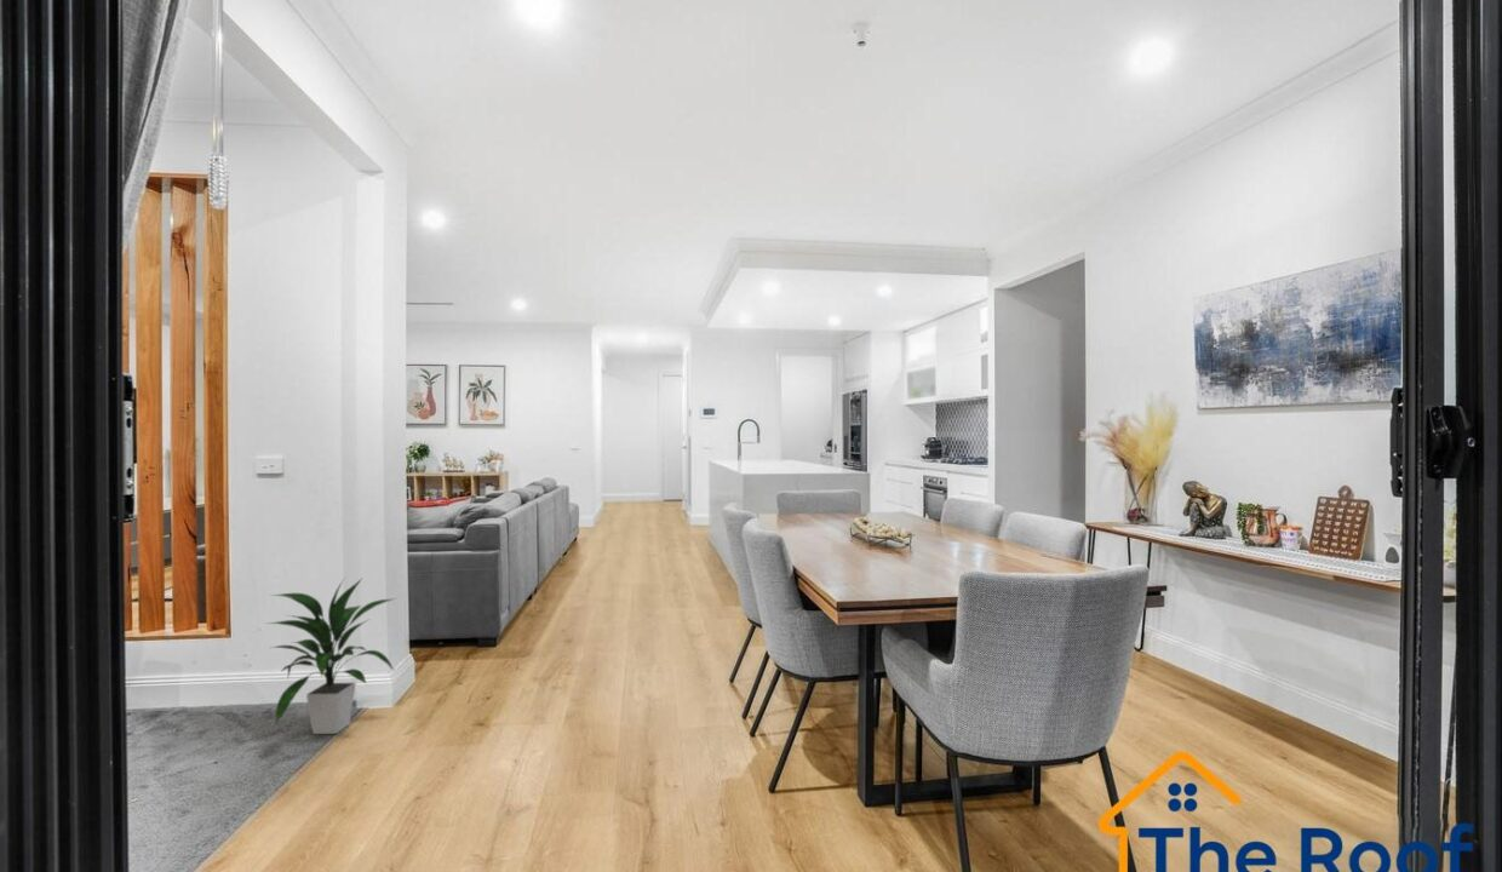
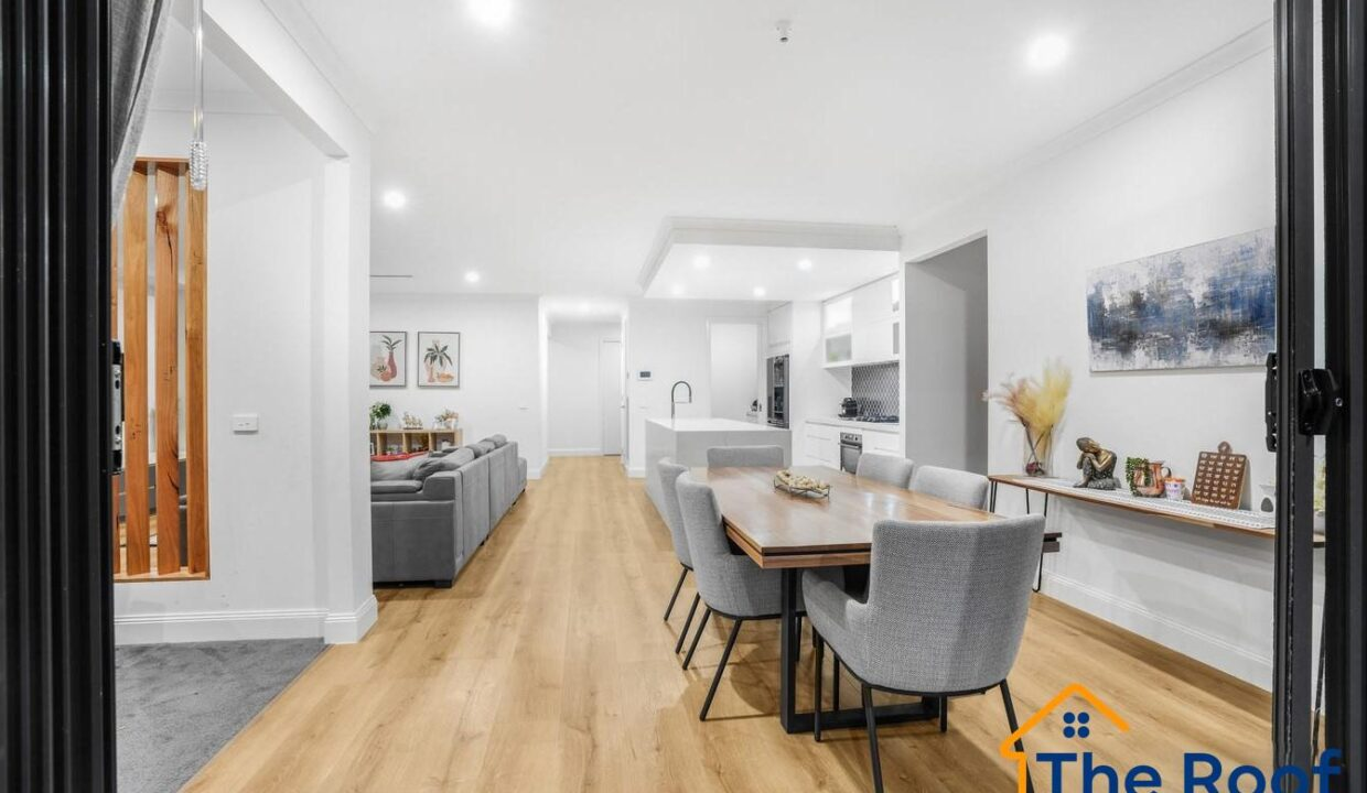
- indoor plant [266,575,396,735]
